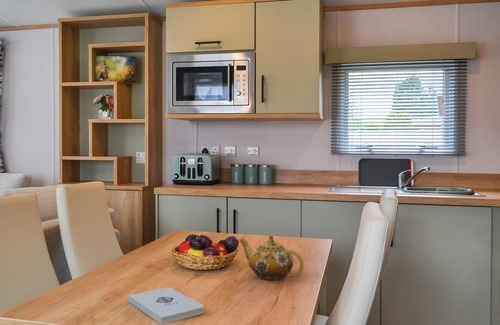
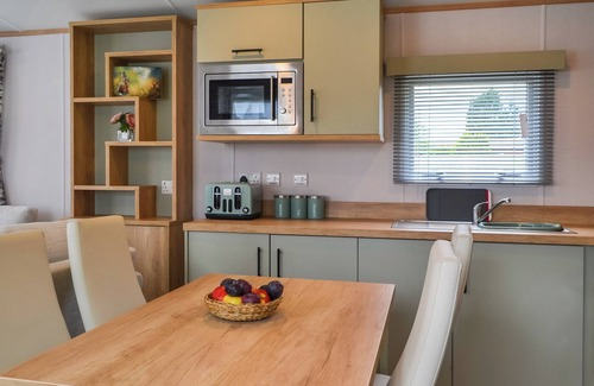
- notepad [127,287,205,325]
- teapot [239,235,304,281]
